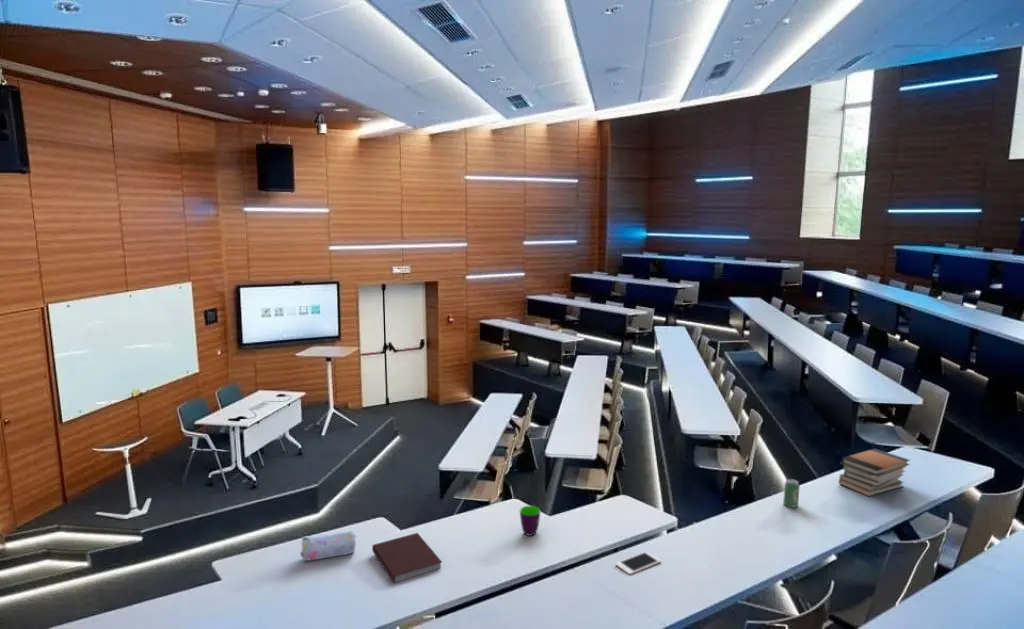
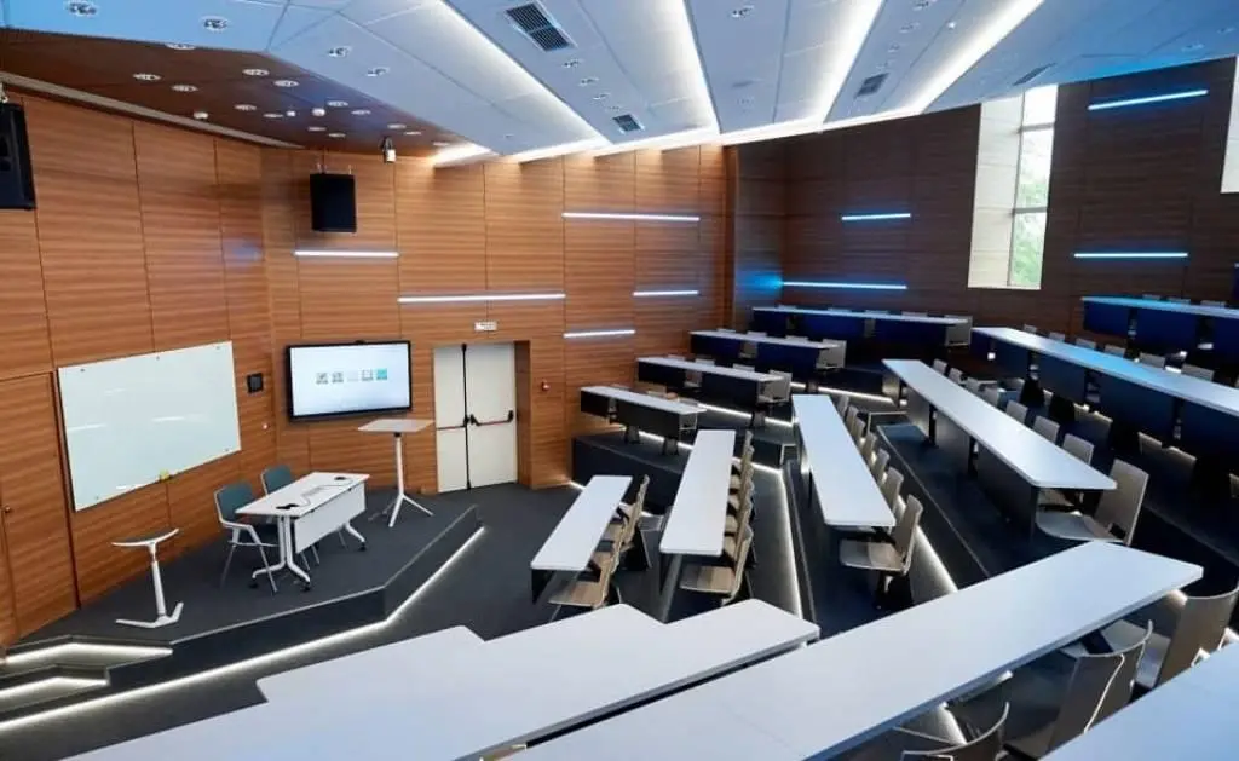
- pencil case [299,529,357,562]
- cell phone [615,550,662,575]
- beverage can [782,478,801,509]
- notebook [371,532,443,584]
- book stack [838,448,911,497]
- mug [519,505,542,537]
